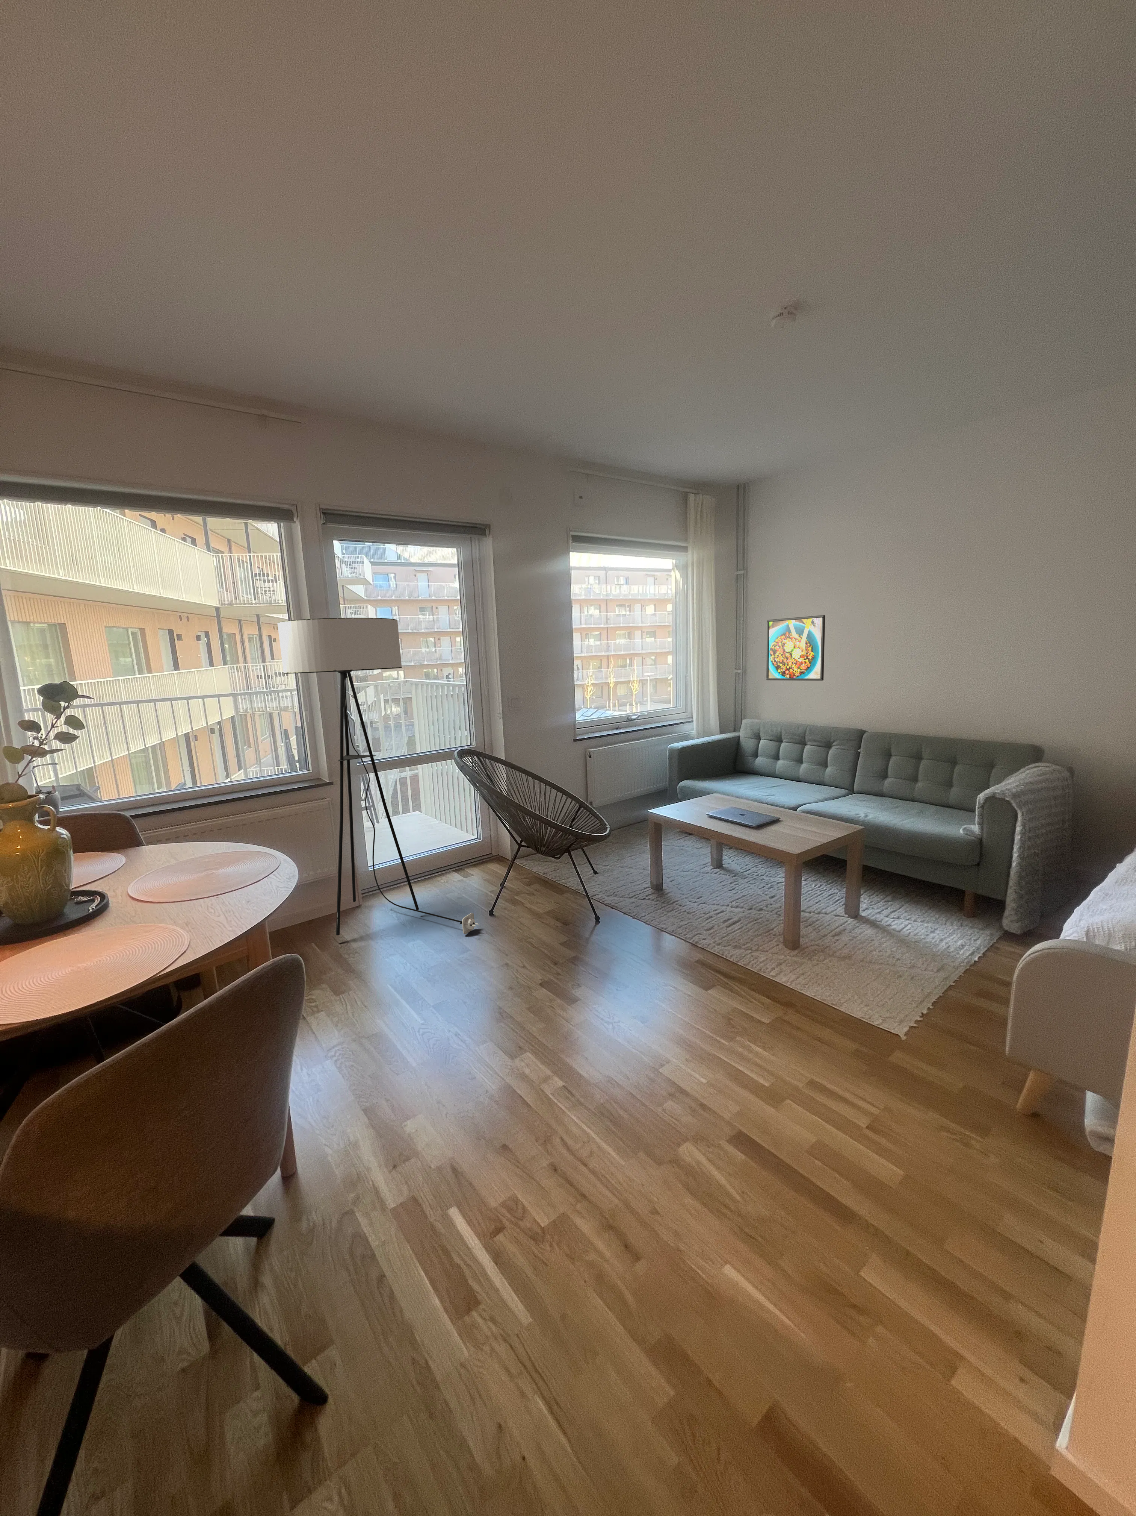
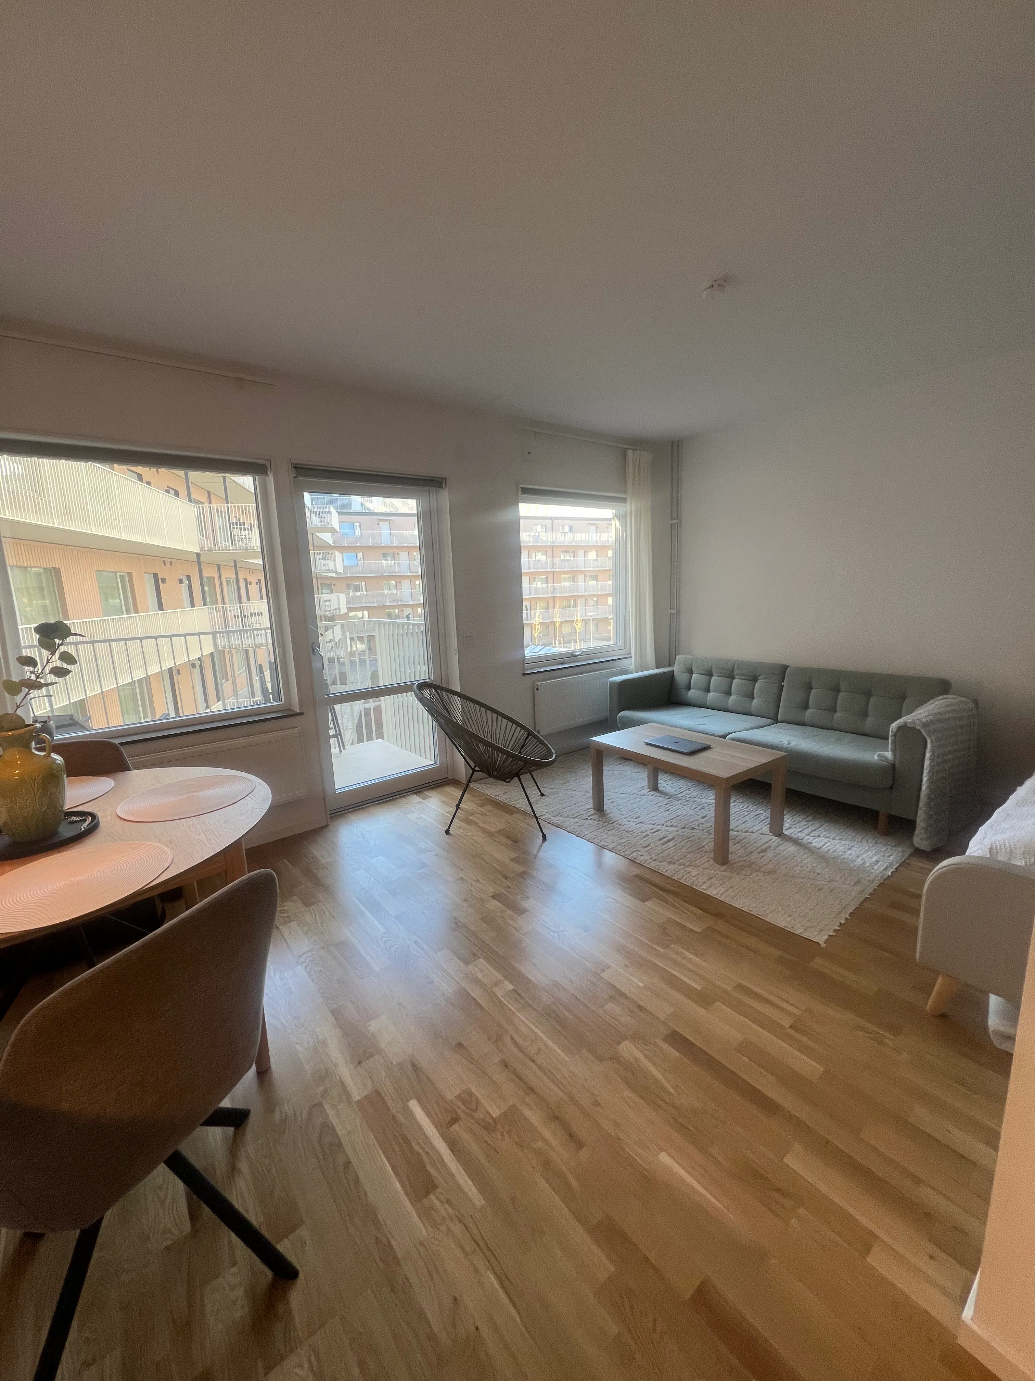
- floor lamp [277,617,479,936]
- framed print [766,615,826,680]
